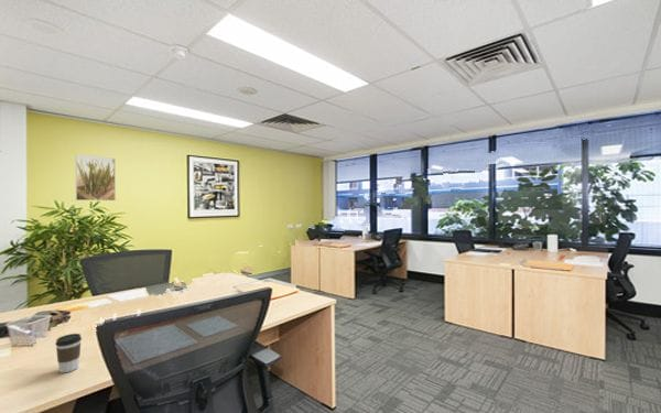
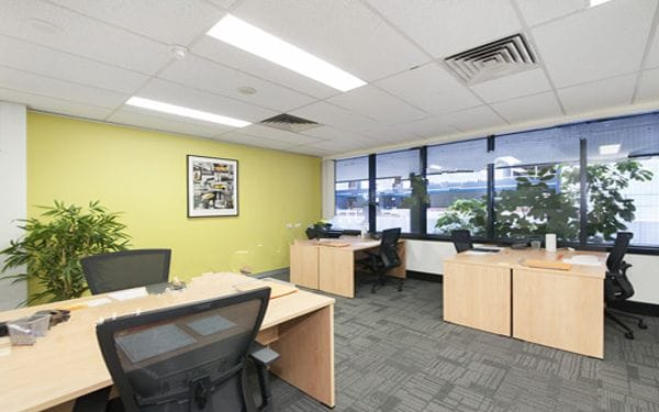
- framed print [75,153,117,202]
- coffee cup [54,333,83,374]
